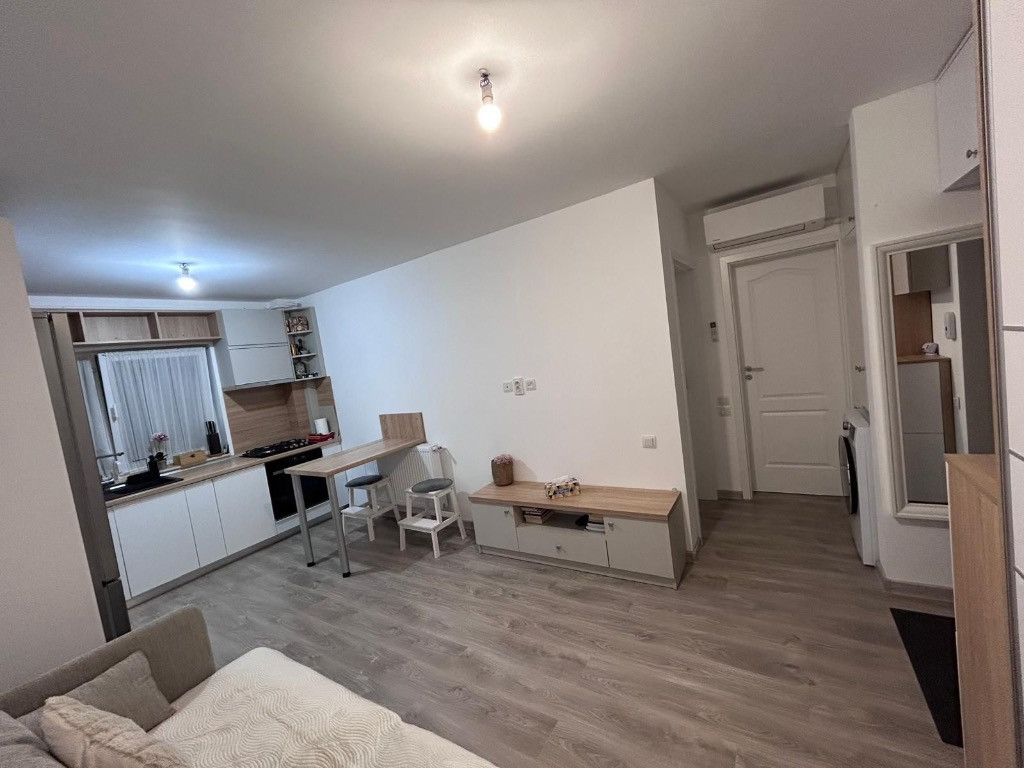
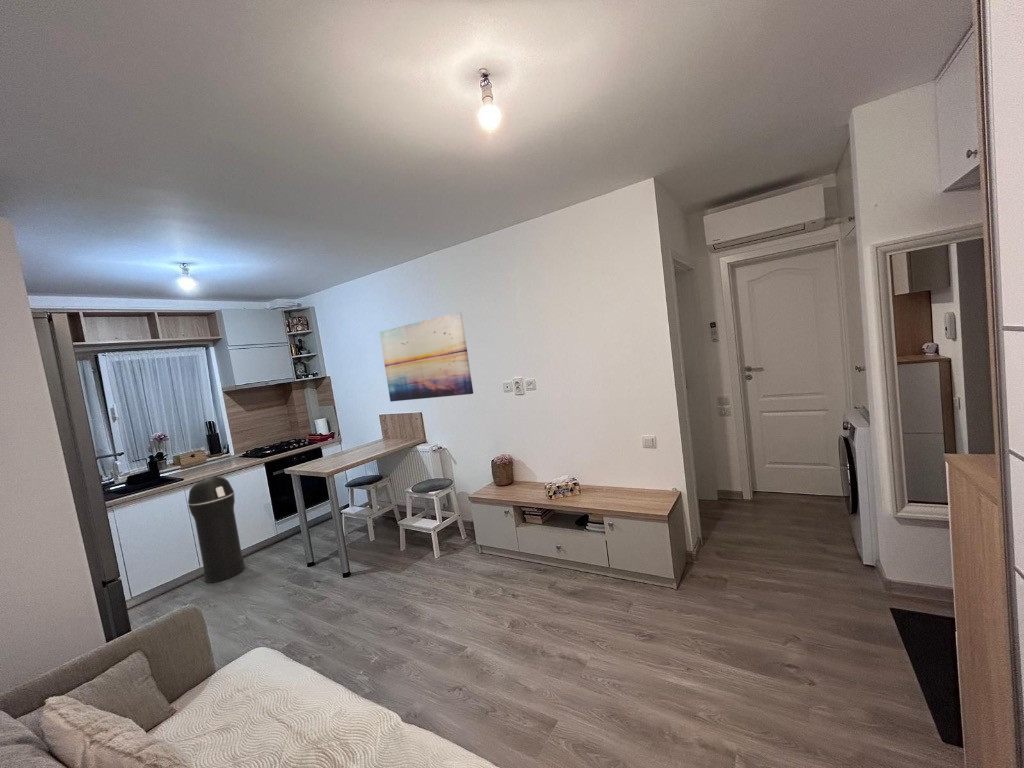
+ wall art [379,311,474,403]
+ trash can [187,475,246,584]
